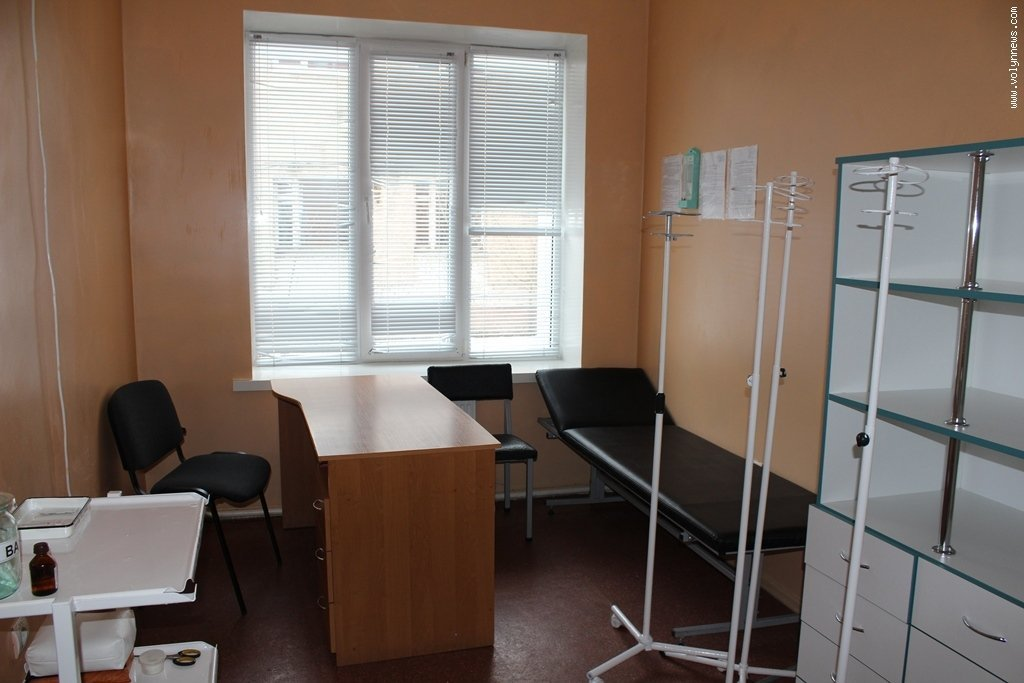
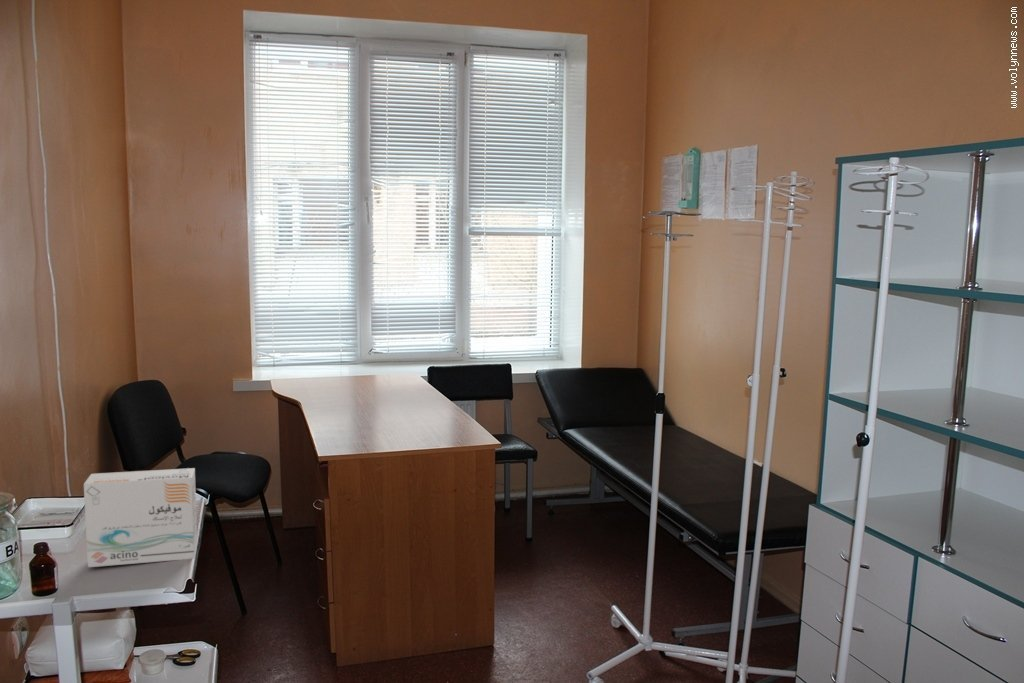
+ medicine box [83,467,198,568]
